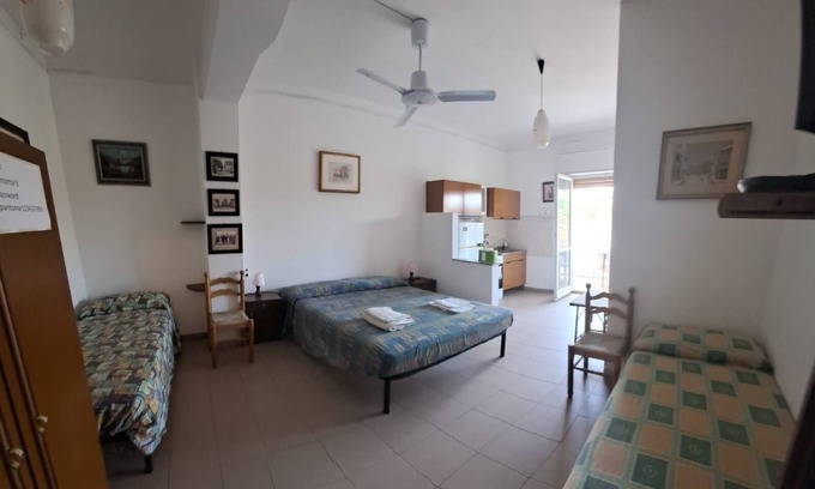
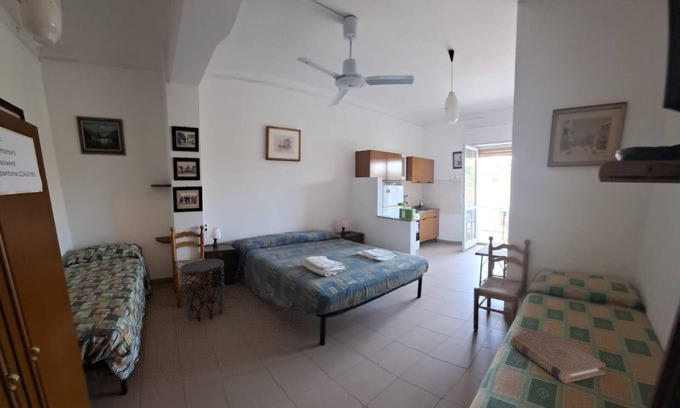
+ book [510,329,607,384]
+ side table [179,258,225,323]
